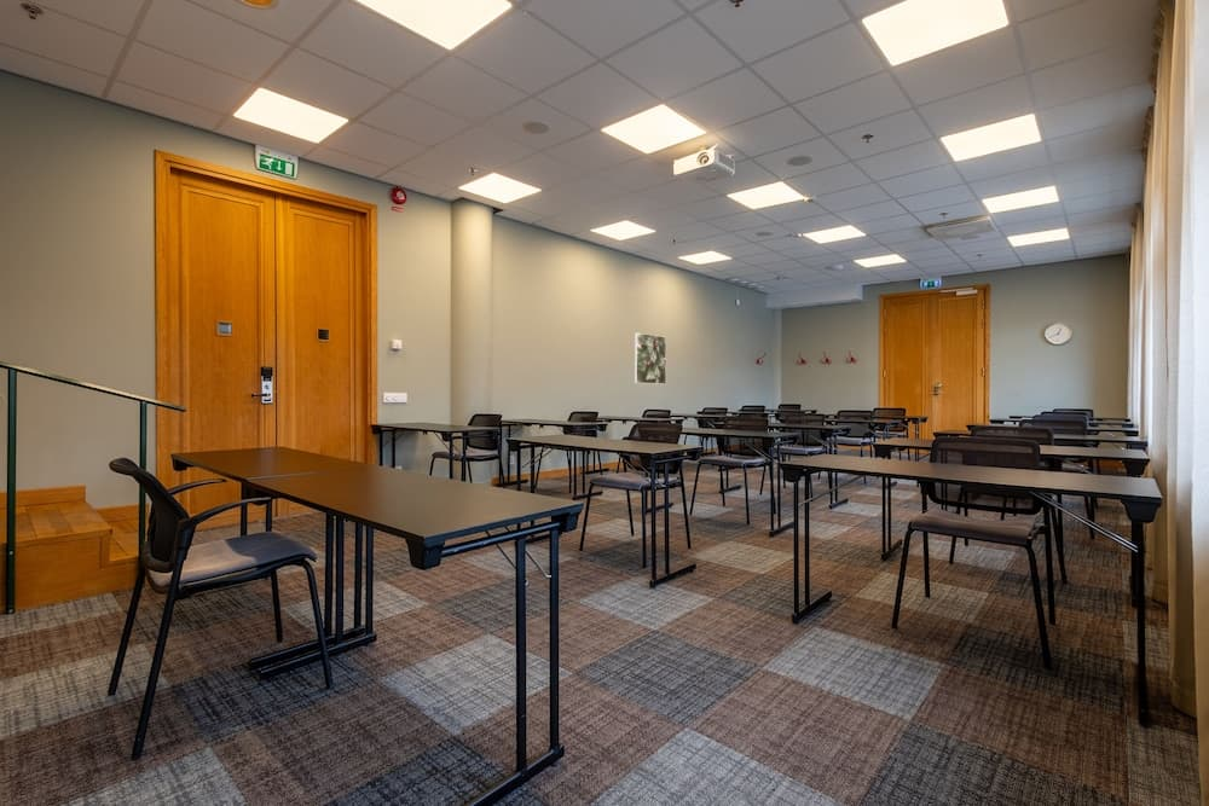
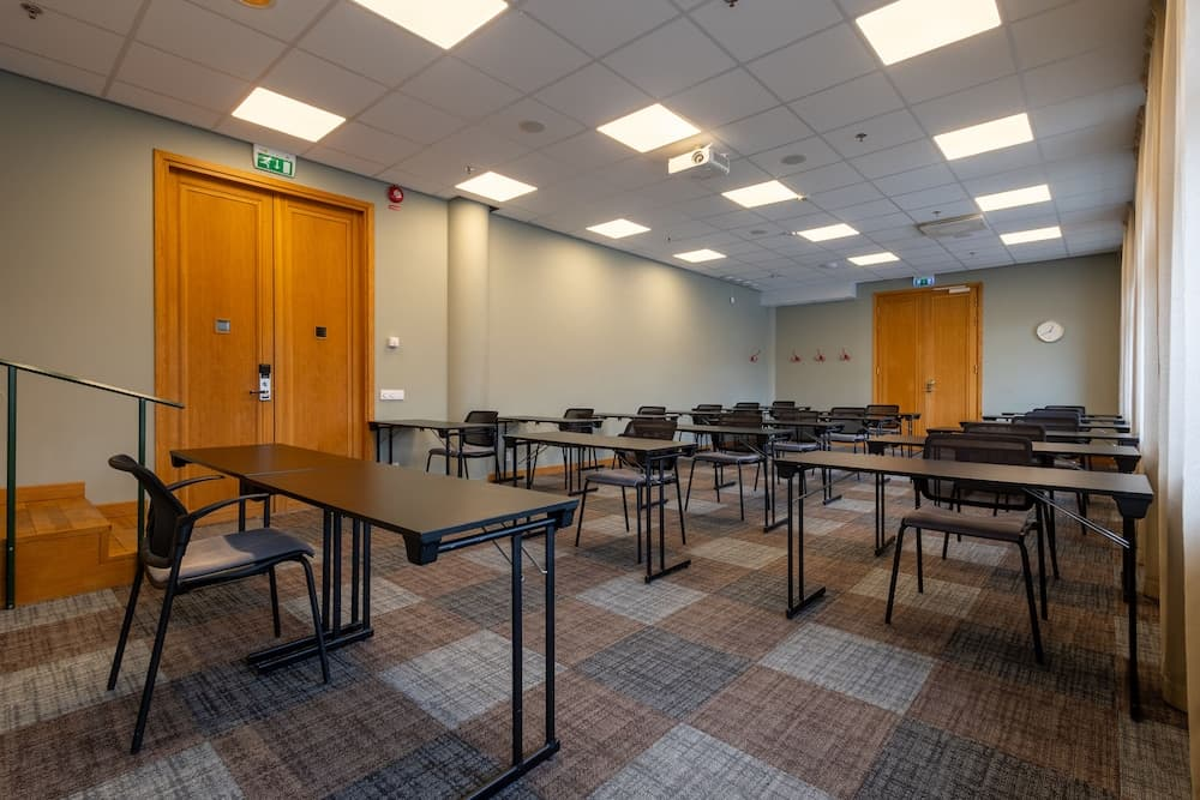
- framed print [634,332,667,385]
